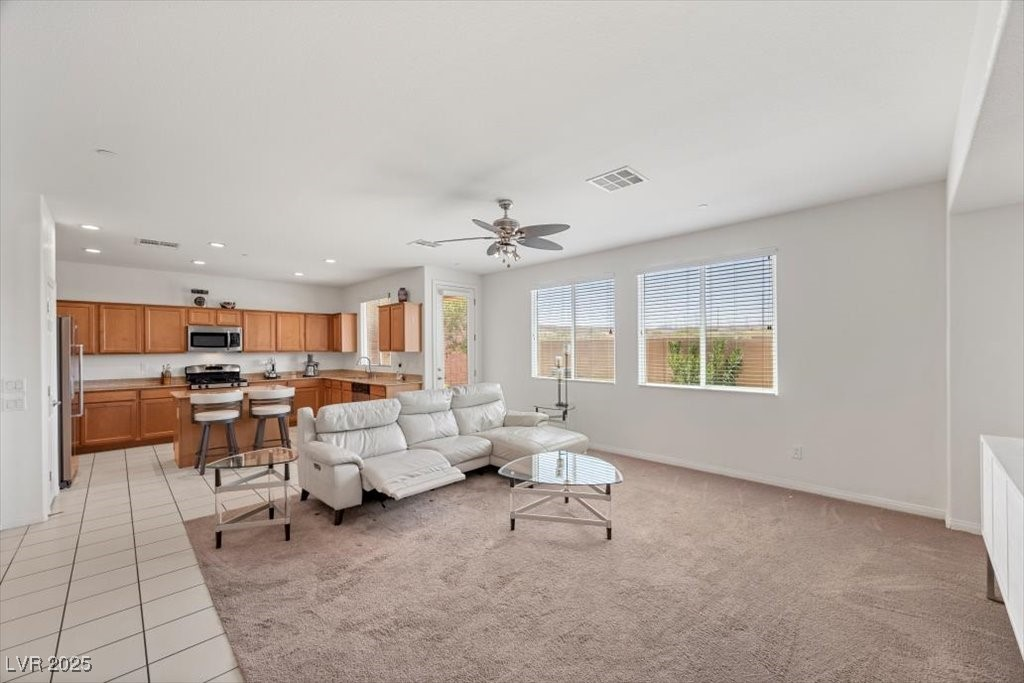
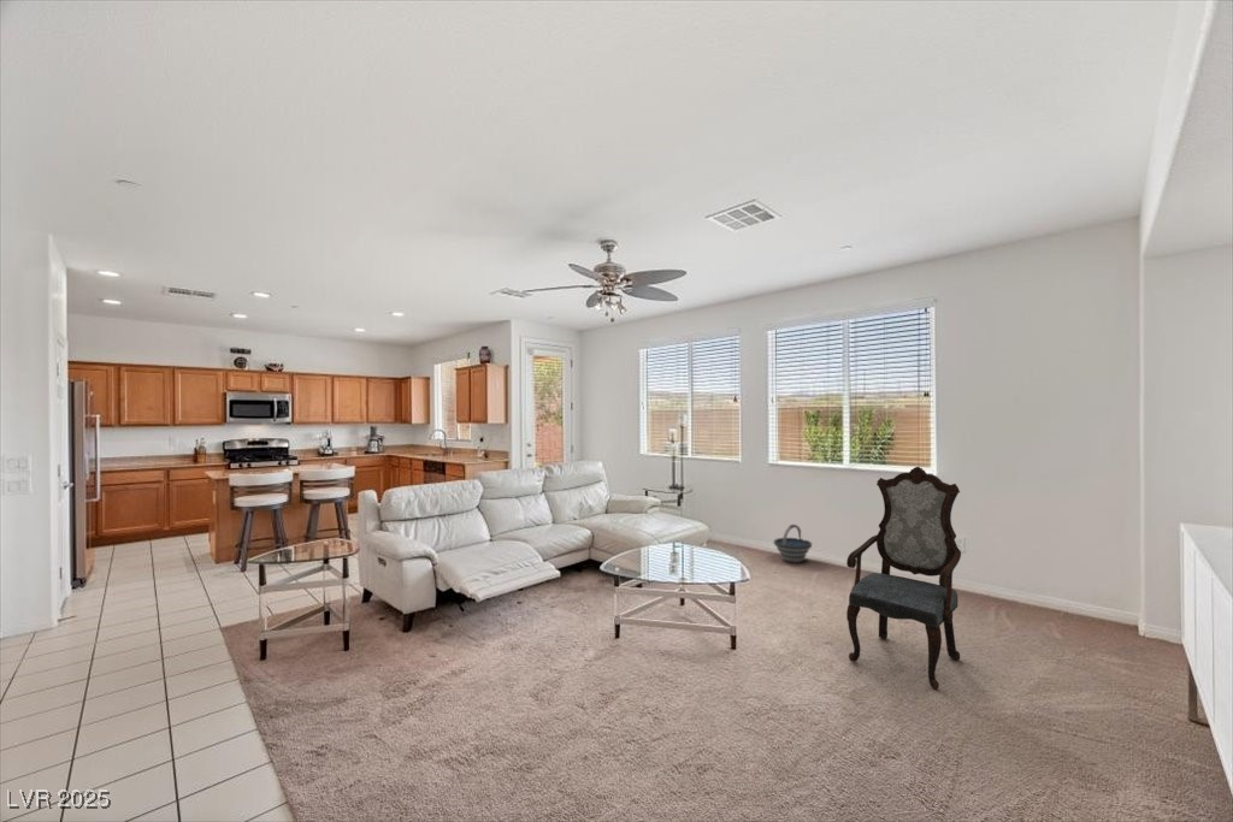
+ armchair [845,466,962,691]
+ bucket [773,524,813,564]
